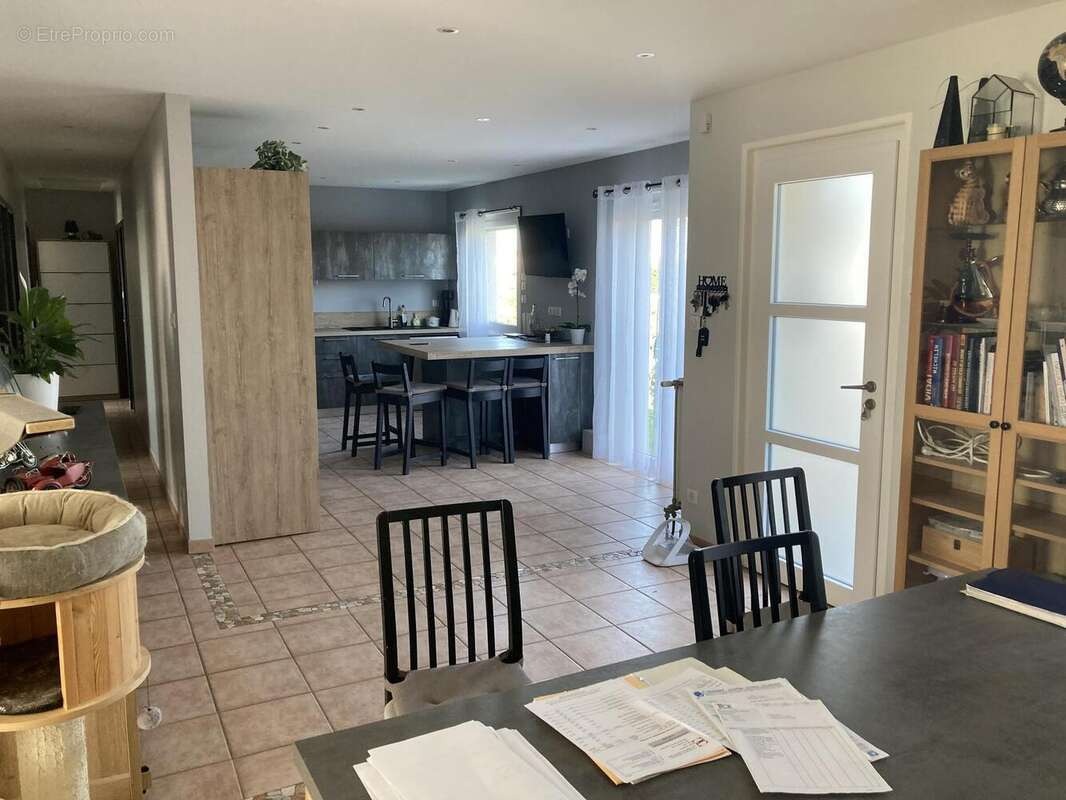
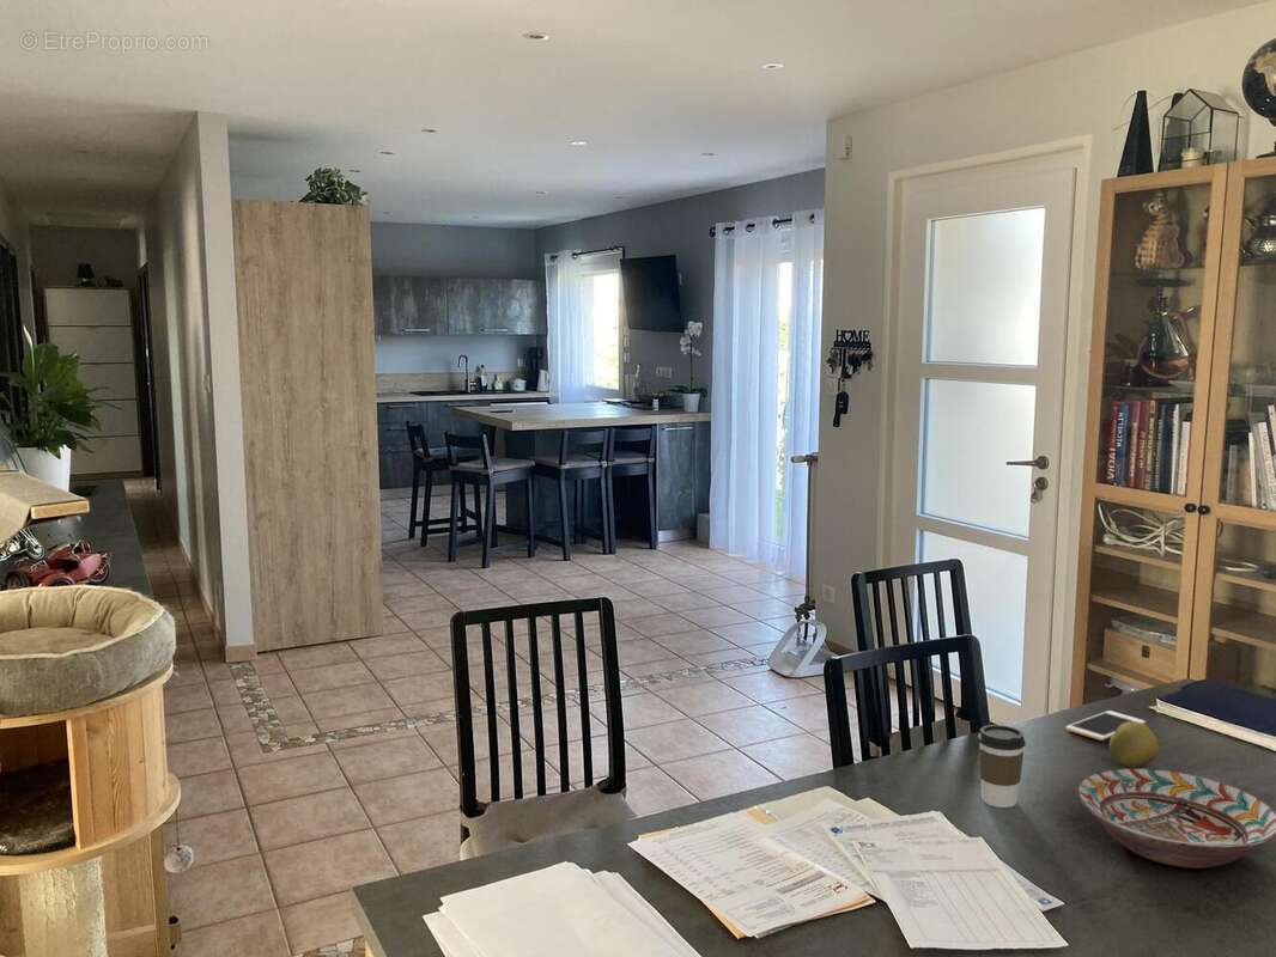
+ cell phone [1064,709,1147,742]
+ coffee cup [977,724,1027,809]
+ decorative bowl [1075,767,1276,870]
+ fruit [1108,721,1160,768]
